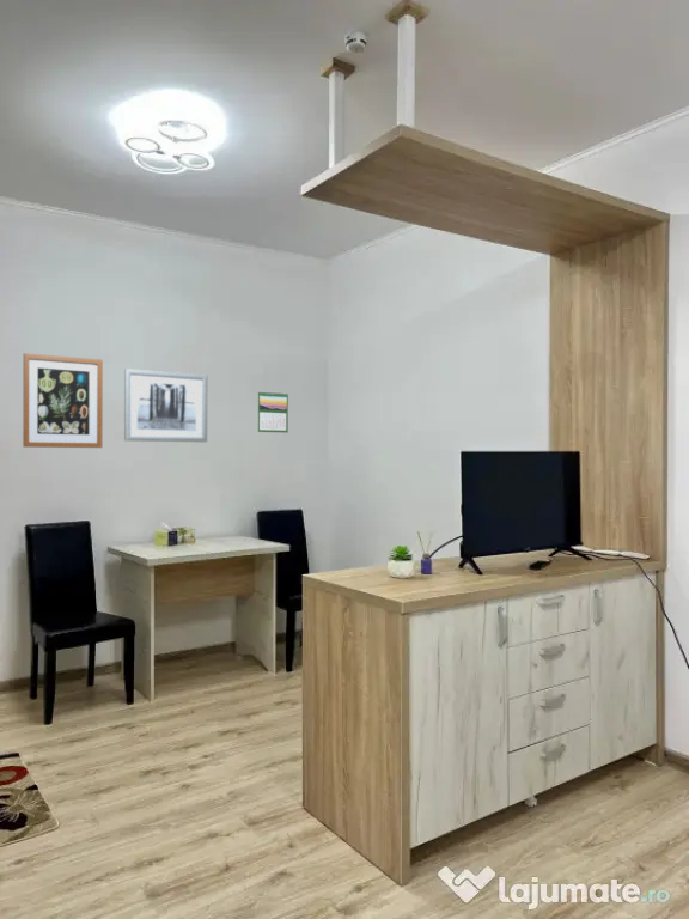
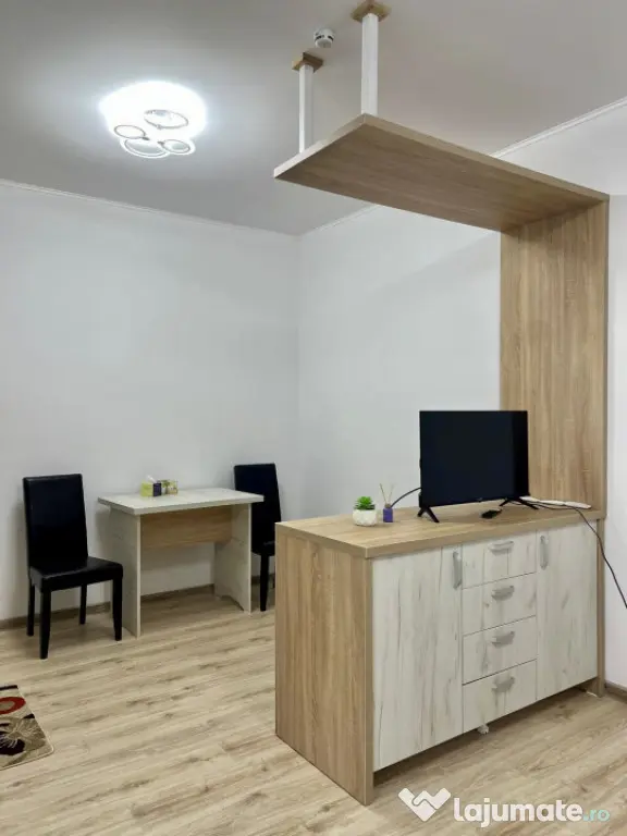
- wall art [22,352,104,449]
- calendar [257,390,289,434]
- wall art [123,367,208,443]
